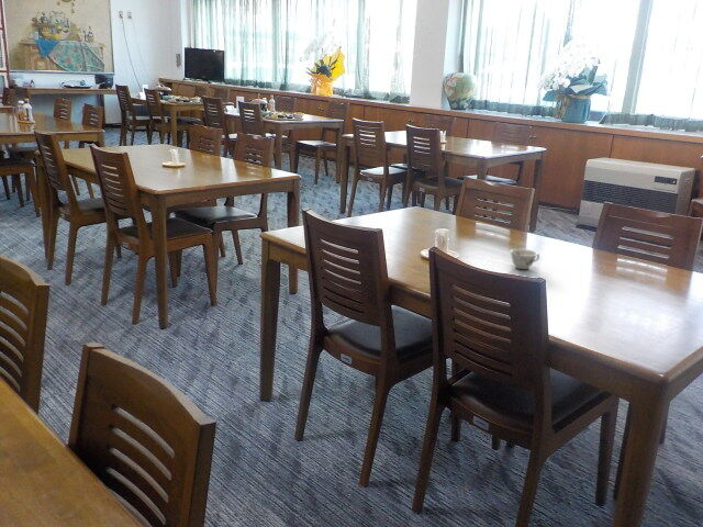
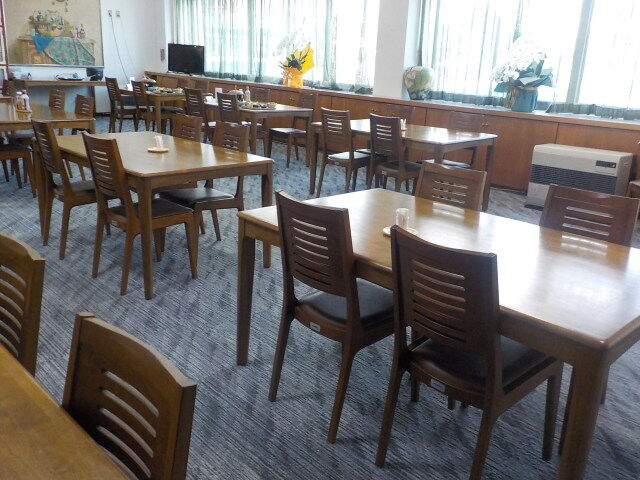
- teacup [510,248,540,270]
